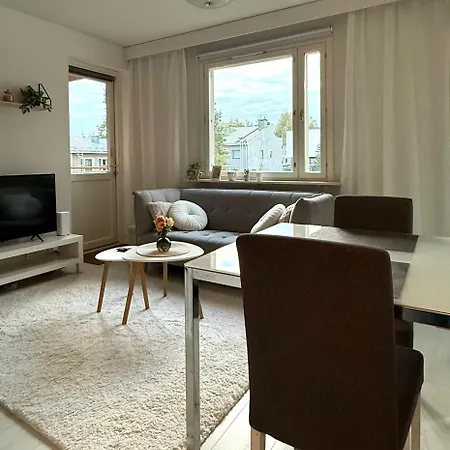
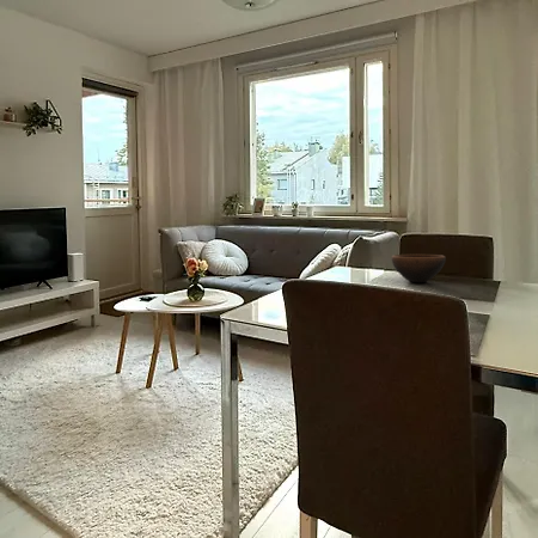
+ bowl [390,253,447,283]
